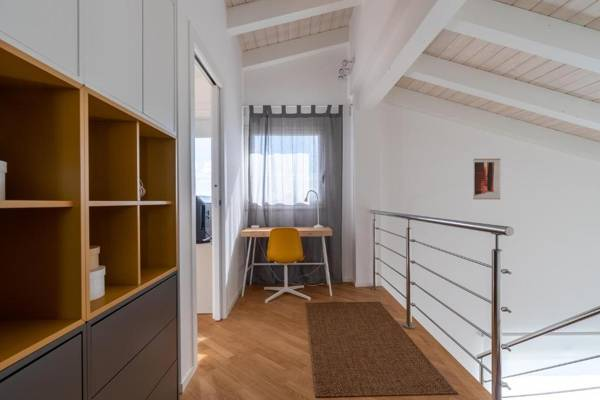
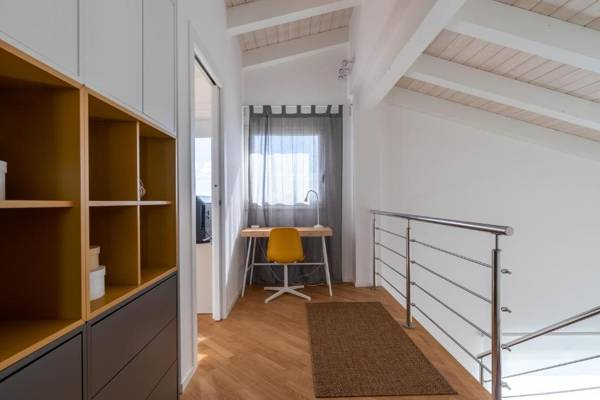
- wall art [472,158,501,200]
